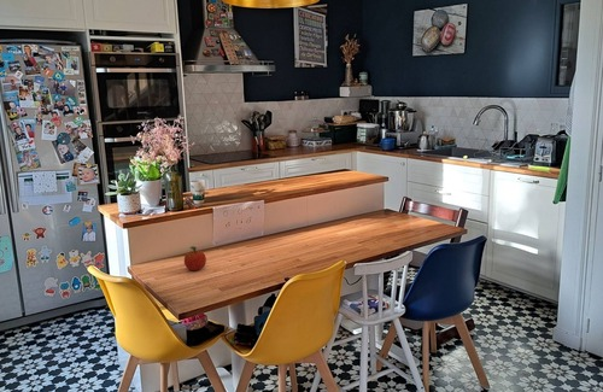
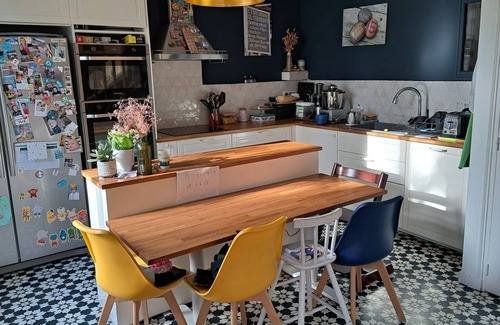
- fruit [183,246,207,271]
